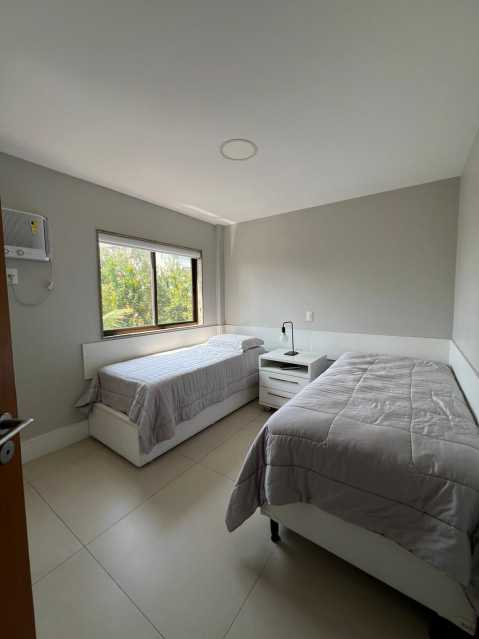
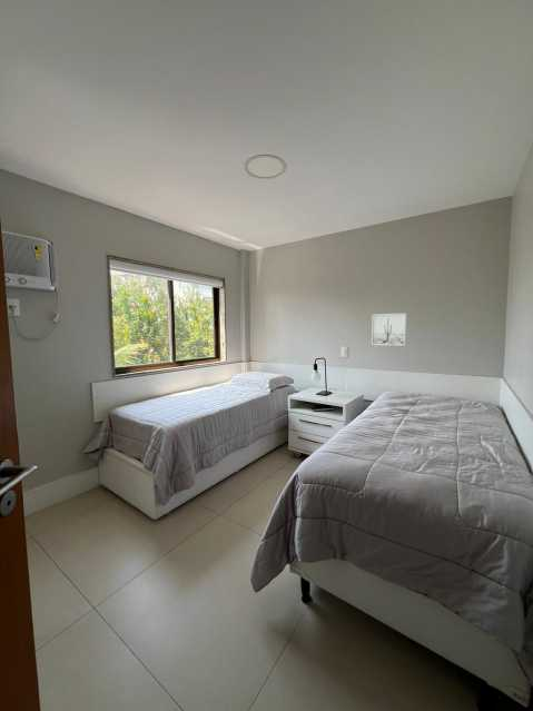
+ wall art [371,313,407,346]
